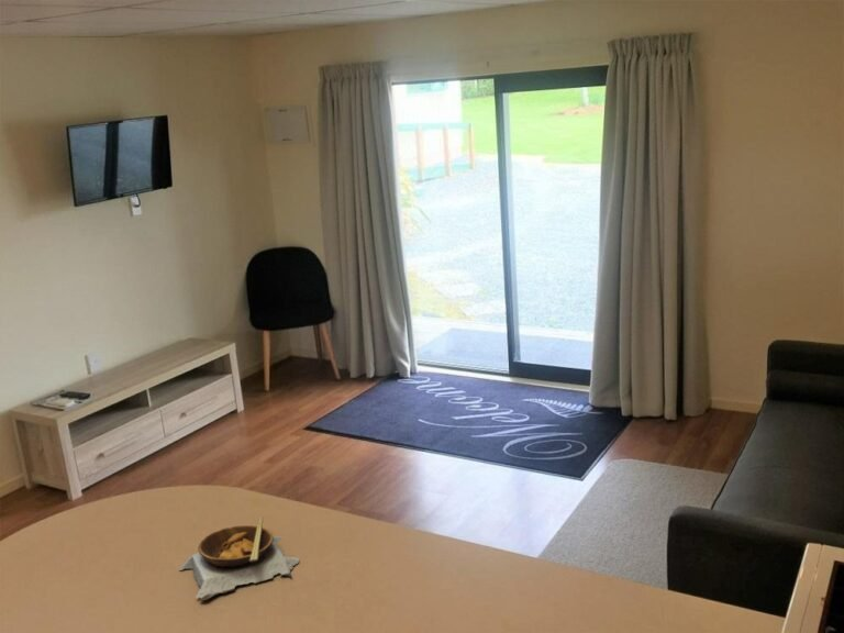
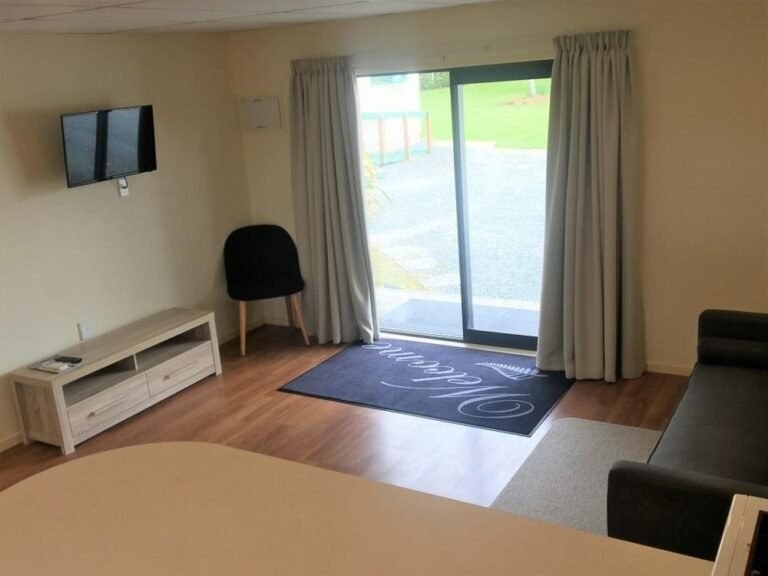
- soup bowl [178,515,300,602]
